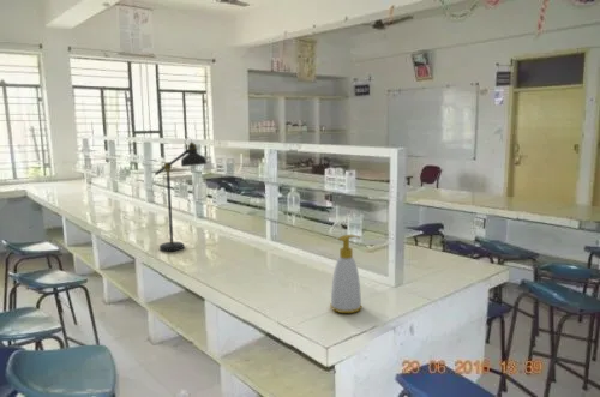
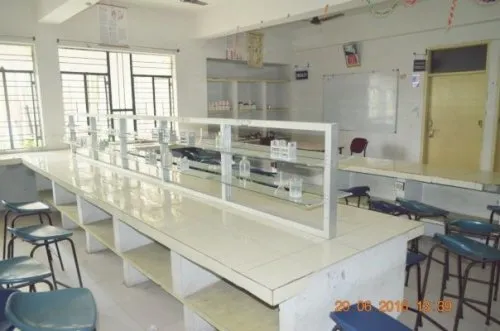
- soap bottle [329,234,362,314]
- desk lamp [150,136,208,252]
